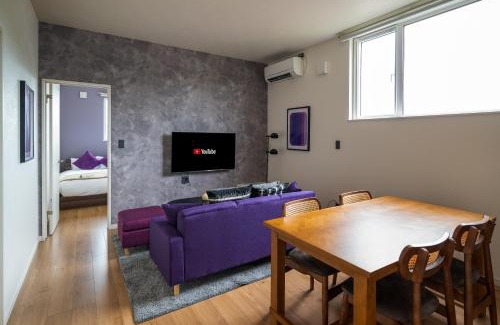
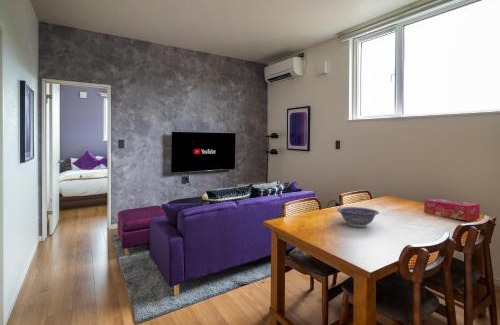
+ tissue box [423,198,481,222]
+ decorative bowl [336,206,380,228]
